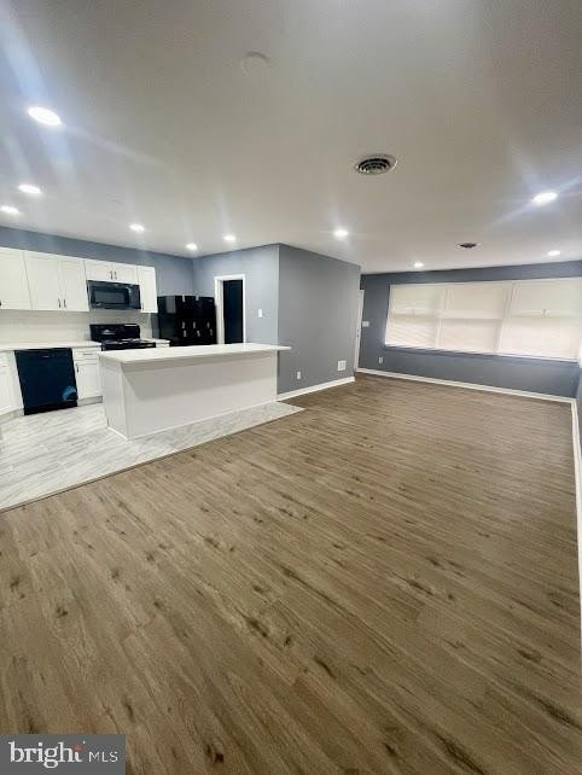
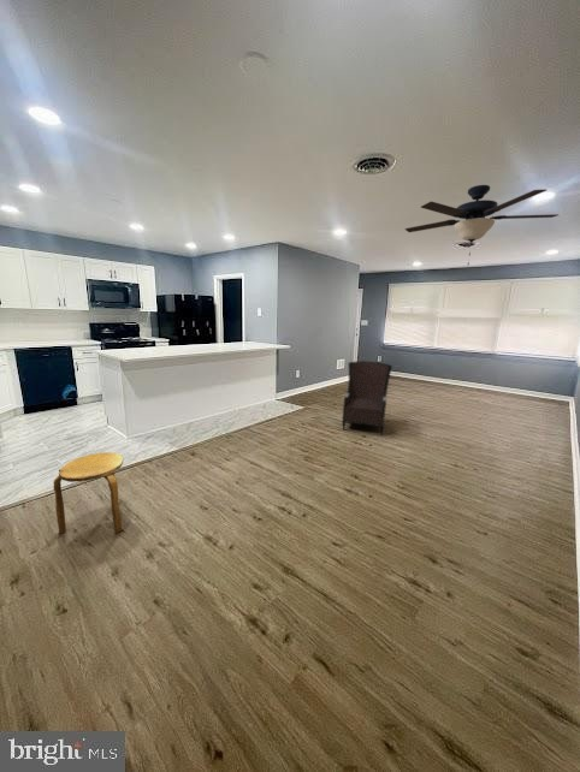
+ armchair [342,360,393,437]
+ ceiling fan [404,184,560,266]
+ stool [53,451,124,534]
